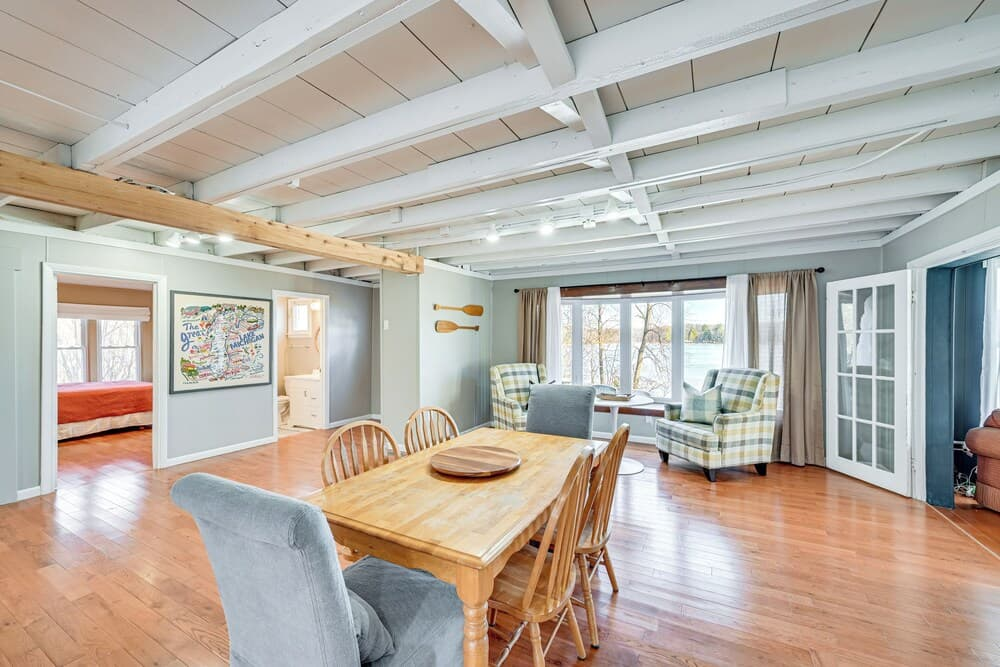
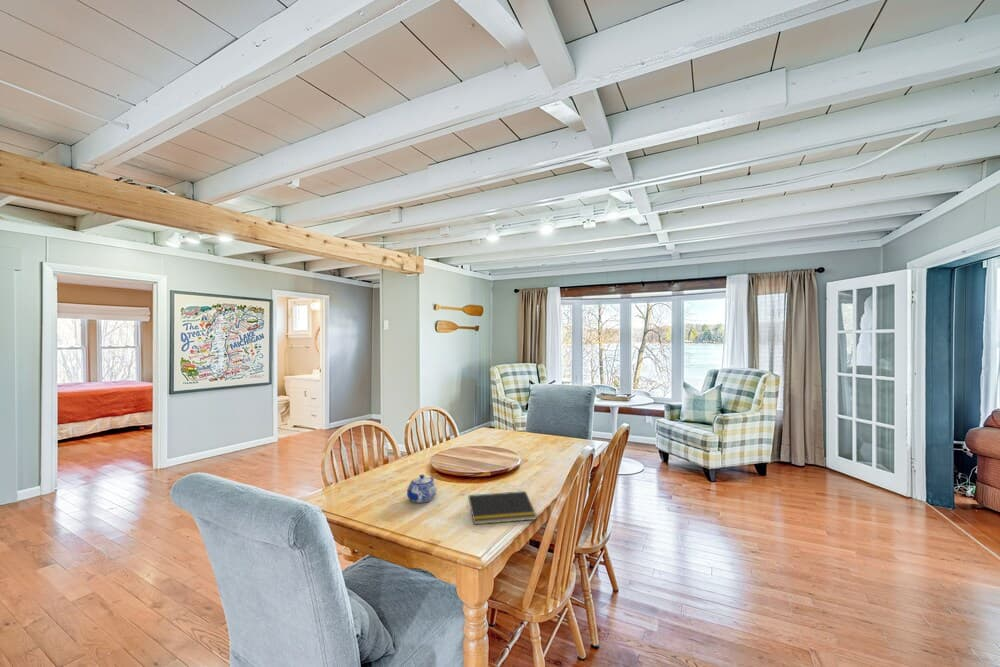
+ teapot [406,474,438,504]
+ notepad [466,490,538,526]
